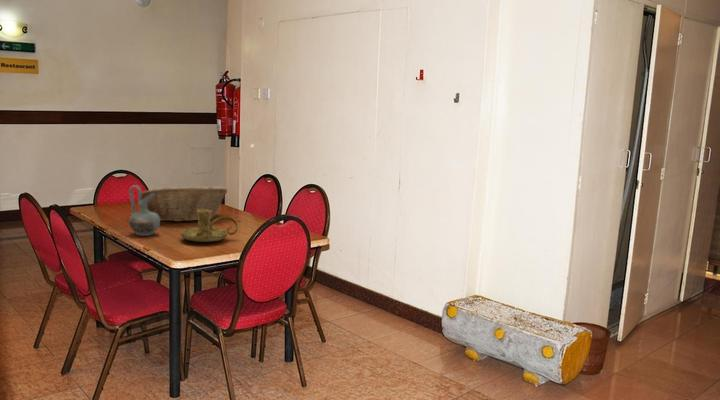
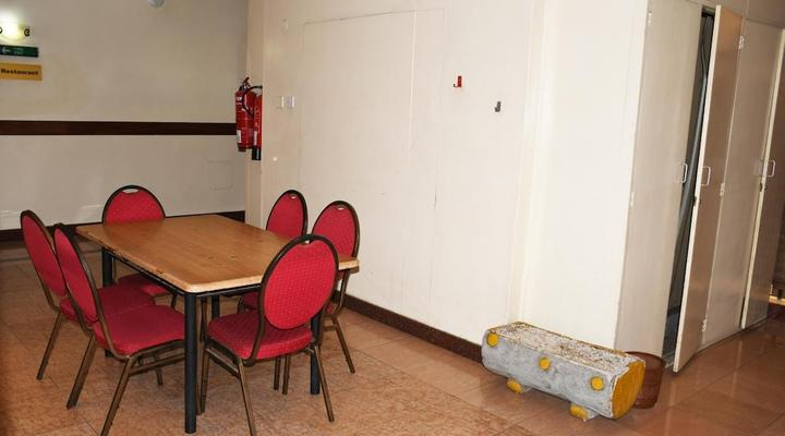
- fruit basket [141,185,228,223]
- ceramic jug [128,184,161,237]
- candle holder [179,209,239,243]
